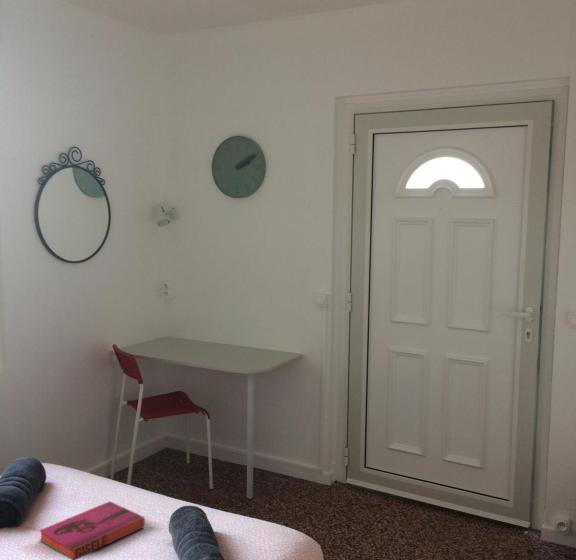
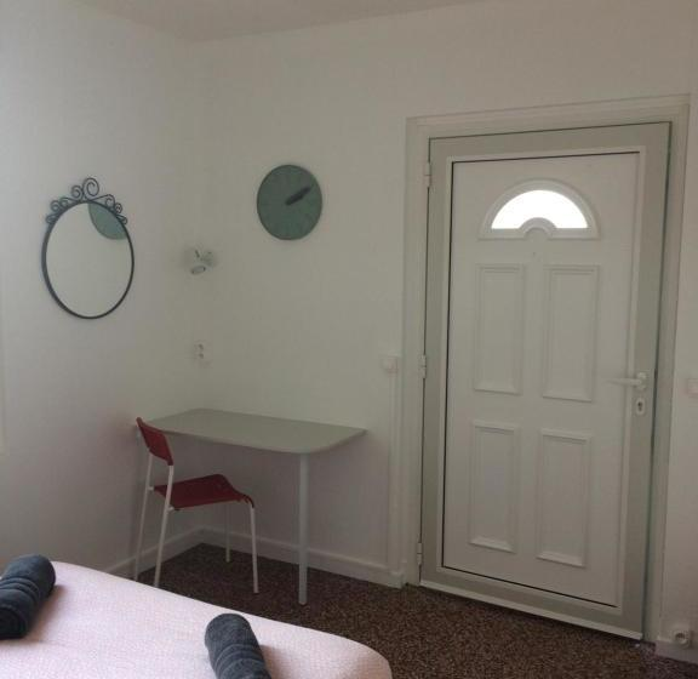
- hardback book [38,500,146,560]
